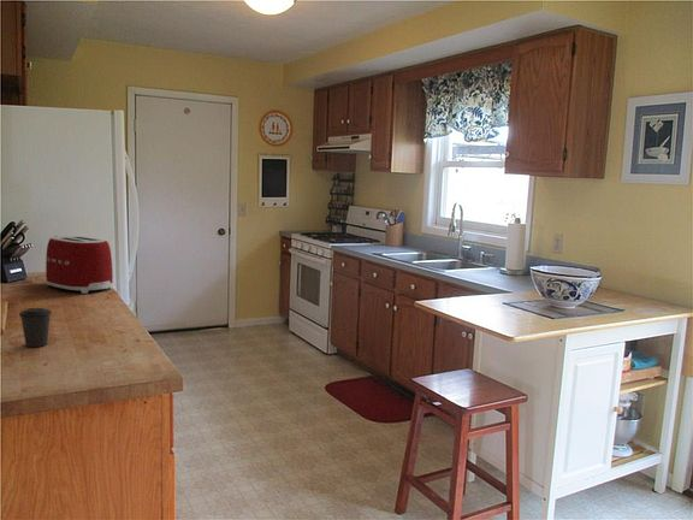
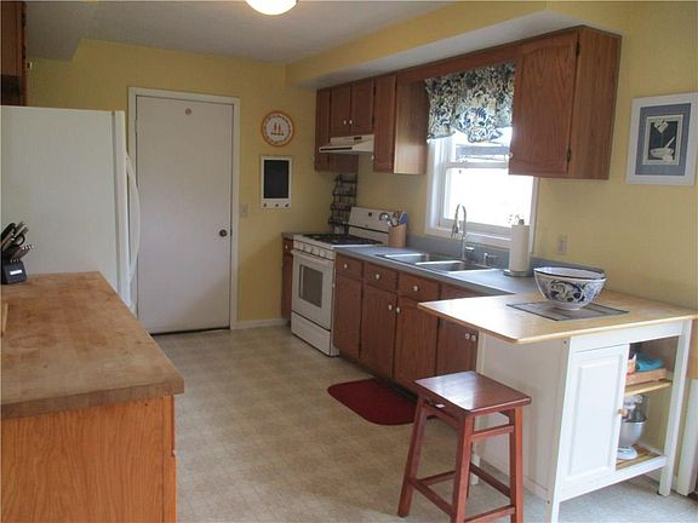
- coffee cup [18,307,53,348]
- toaster [45,235,114,295]
